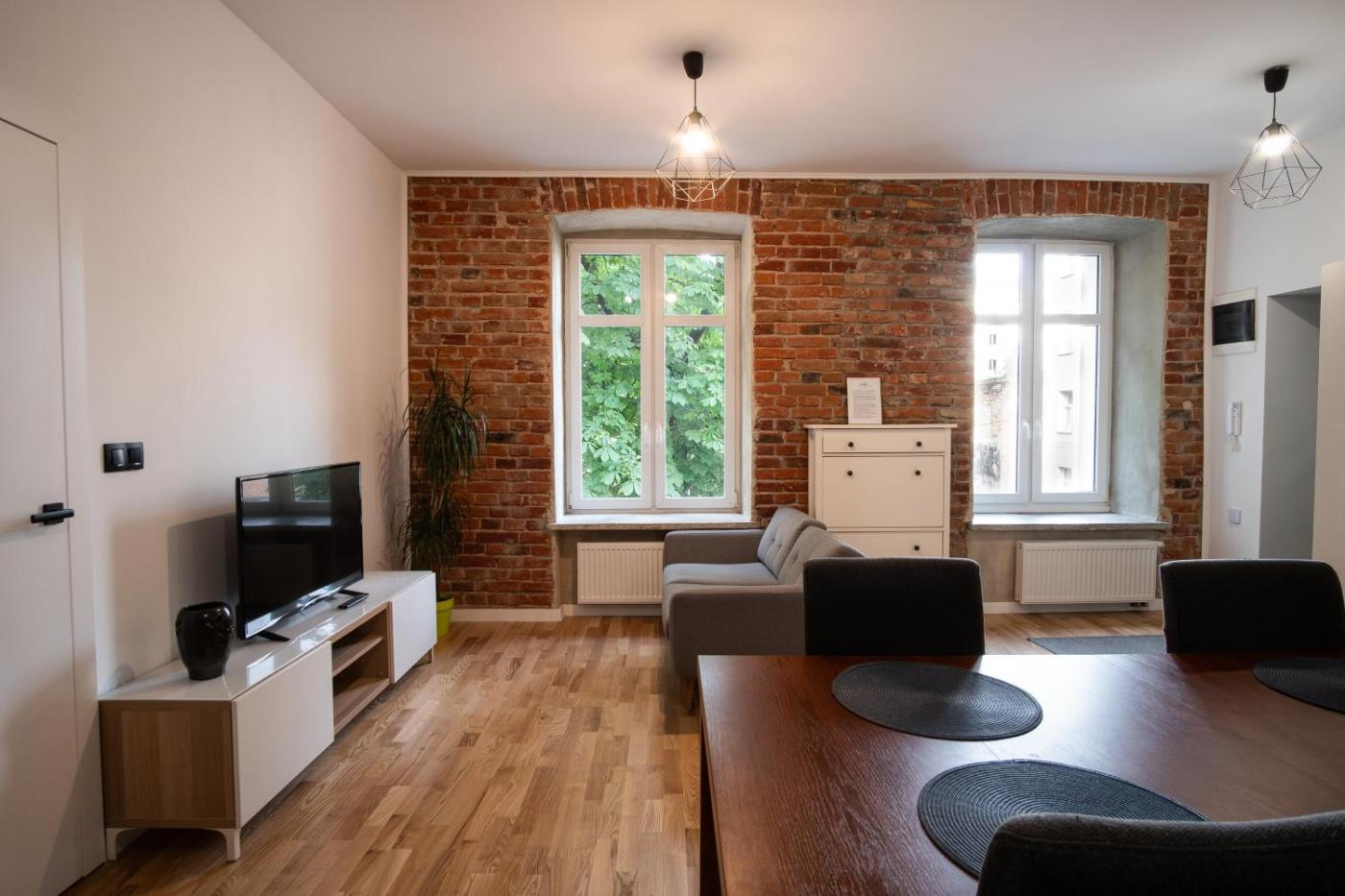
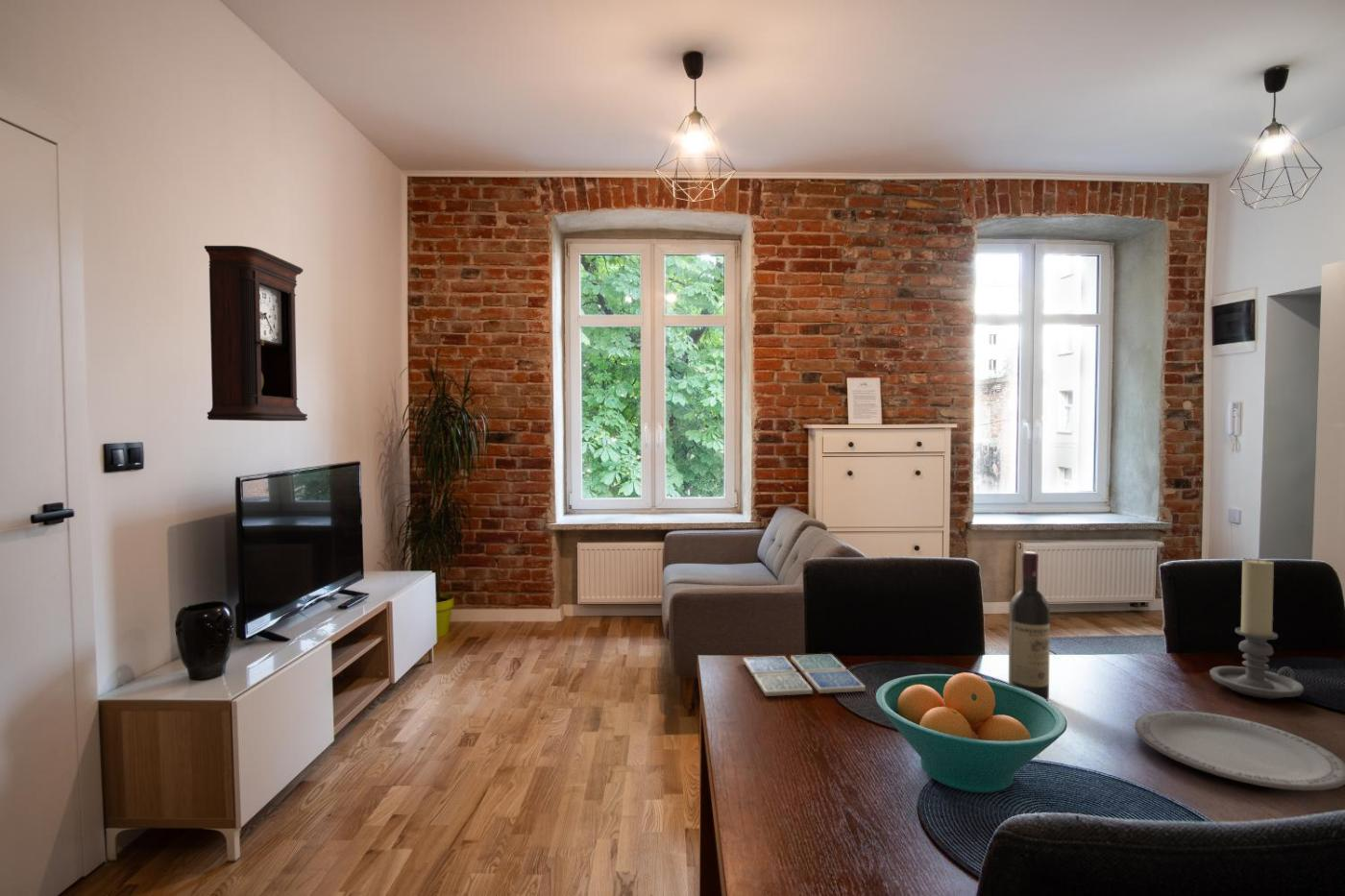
+ pendulum clock [204,245,308,422]
+ candle holder [1209,557,1305,700]
+ drink coaster [742,653,867,697]
+ fruit bowl [874,671,1068,794]
+ wine bottle [1008,550,1051,701]
+ plate [1134,710,1345,791]
